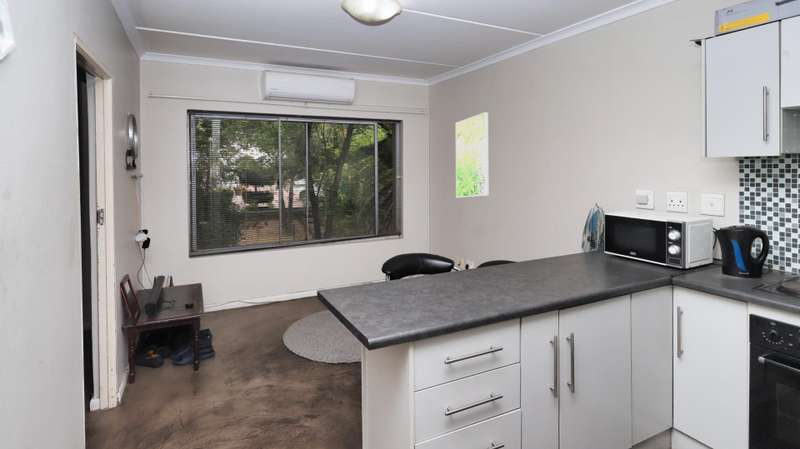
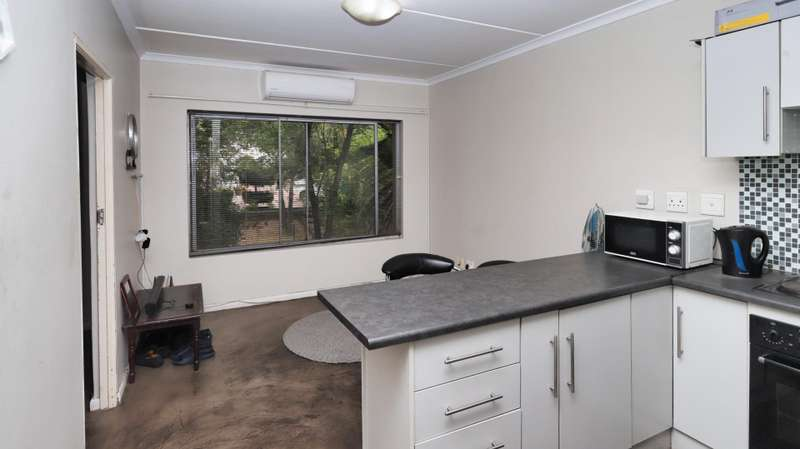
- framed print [455,111,489,198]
